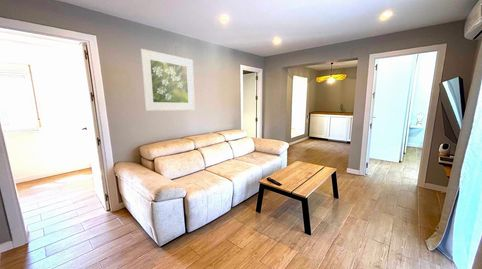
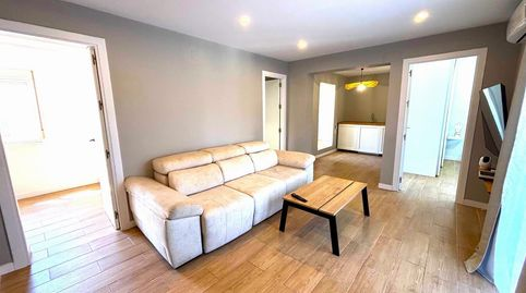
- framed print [139,48,196,112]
